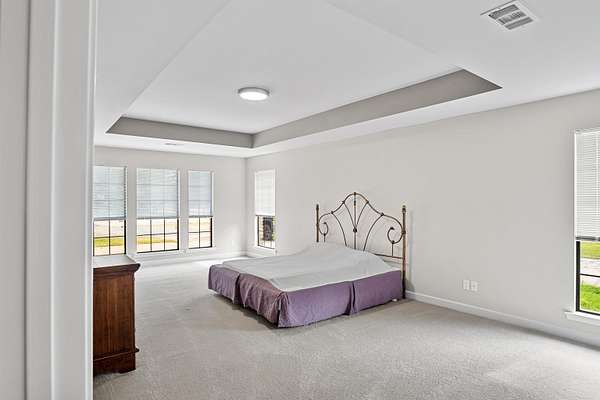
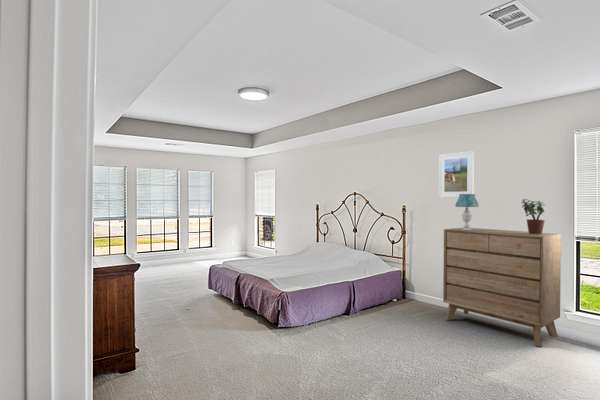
+ potted plant [521,198,546,234]
+ dresser [442,227,562,348]
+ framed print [438,150,475,199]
+ table lamp [454,193,480,230]
